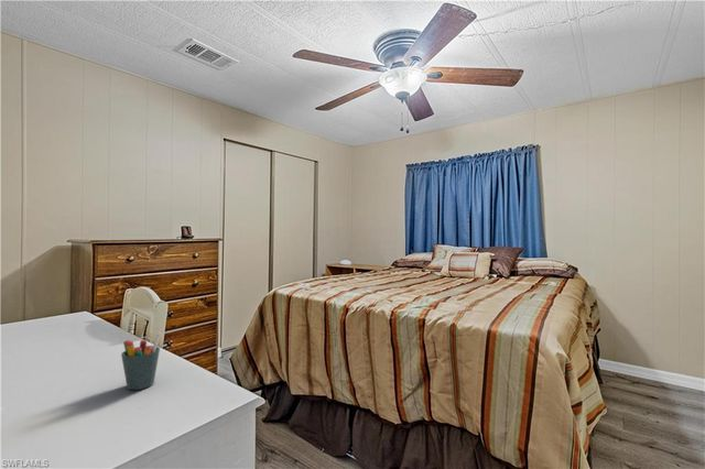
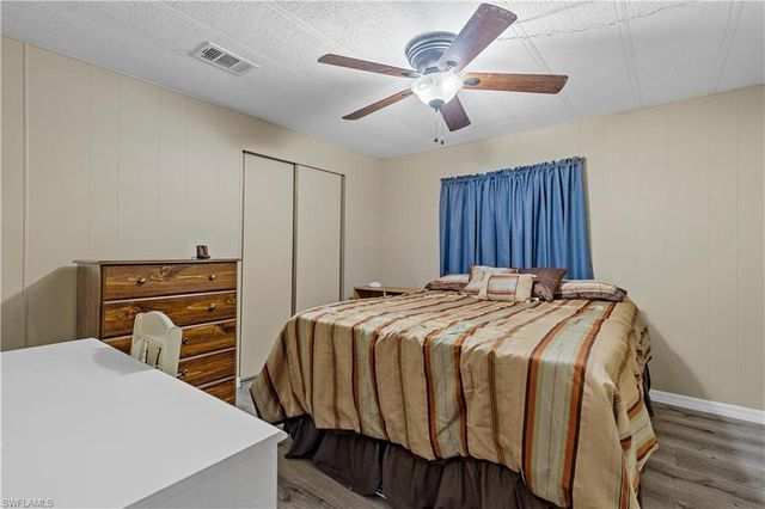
- pen holder [120,331,162,391]
